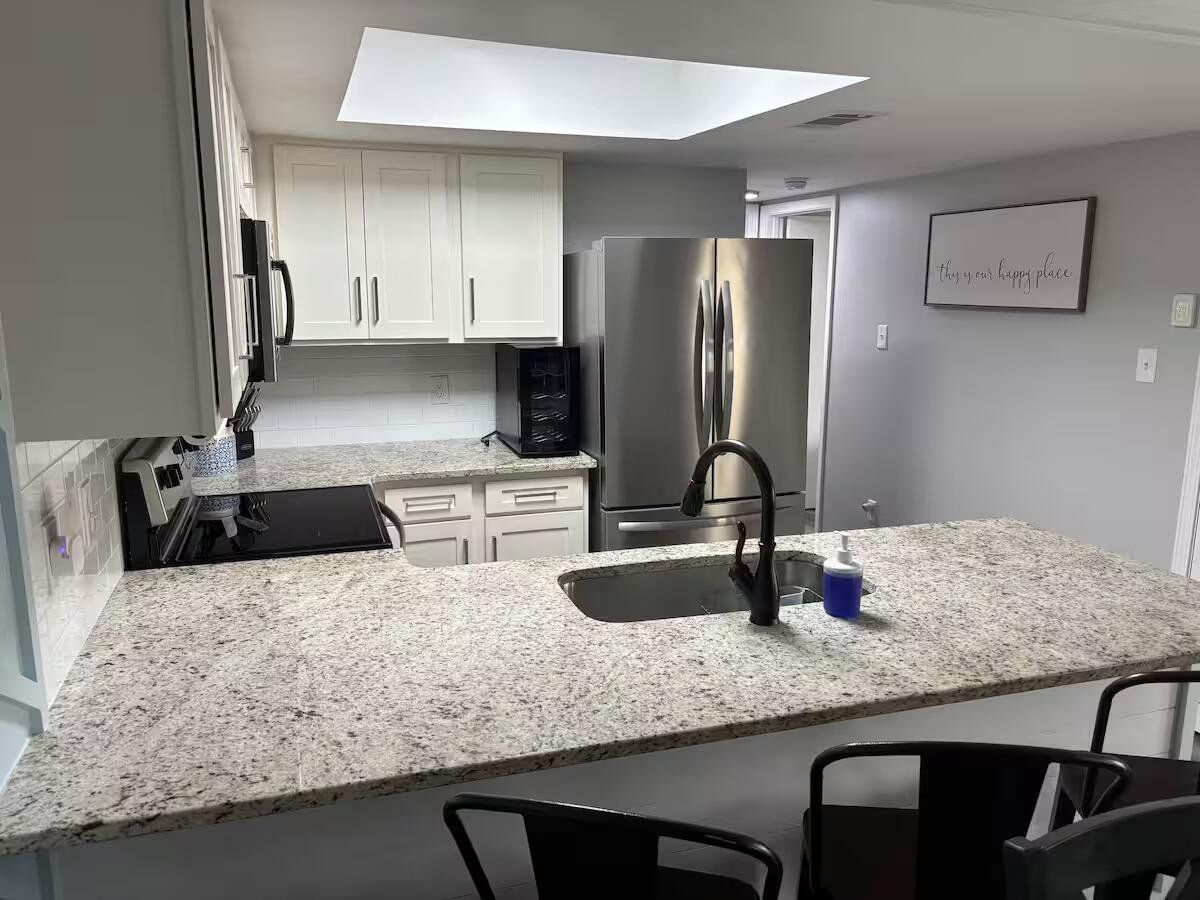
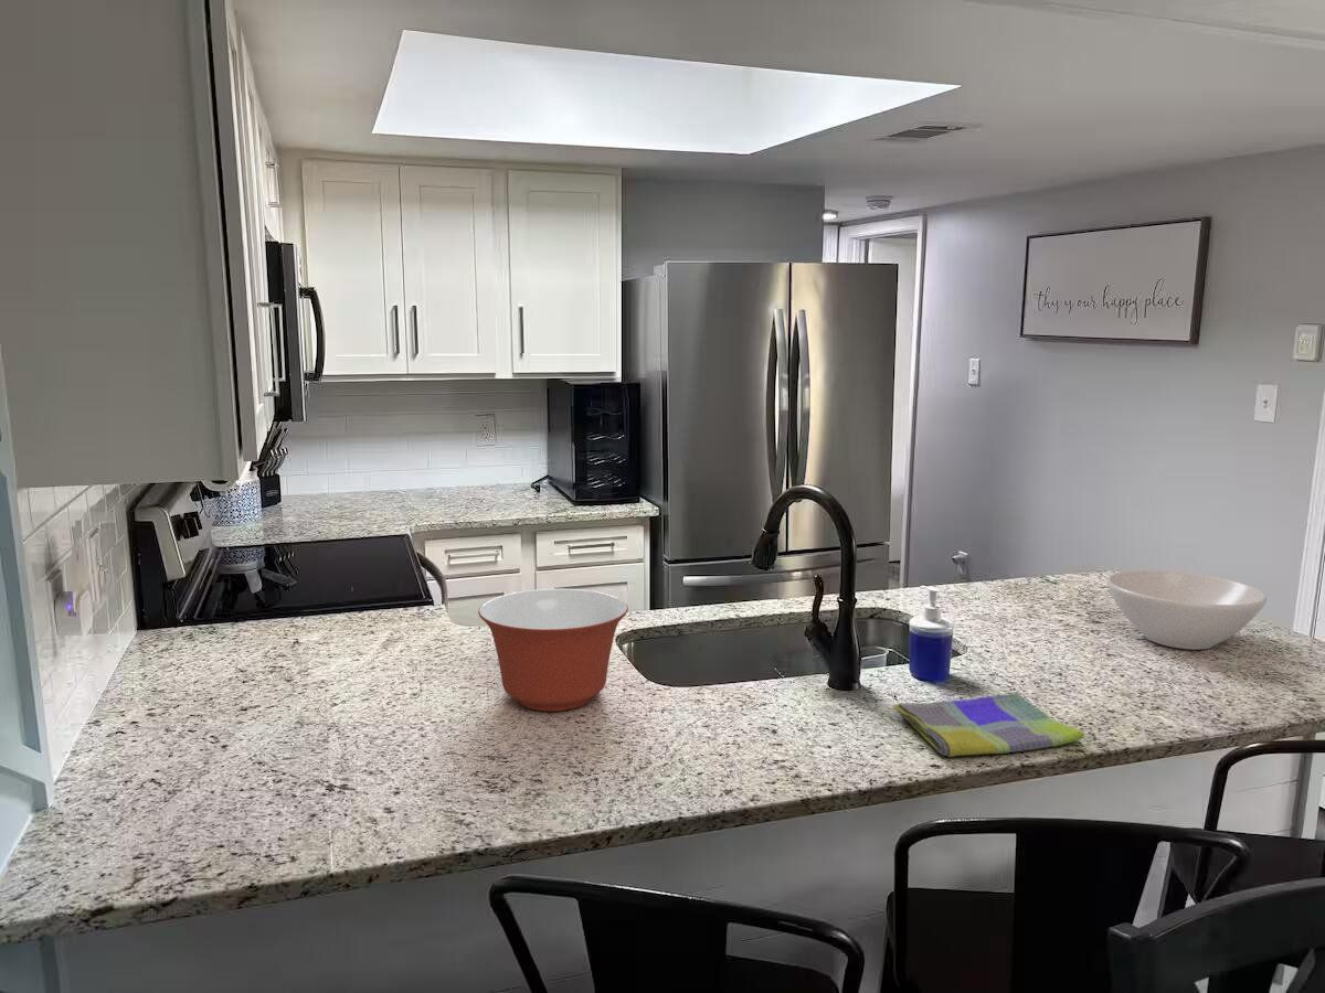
+ dish towel [891,693,1085,758]
+ mixing bowl [477,588,629,712]
+ bowl [1106,569,1268,651]
